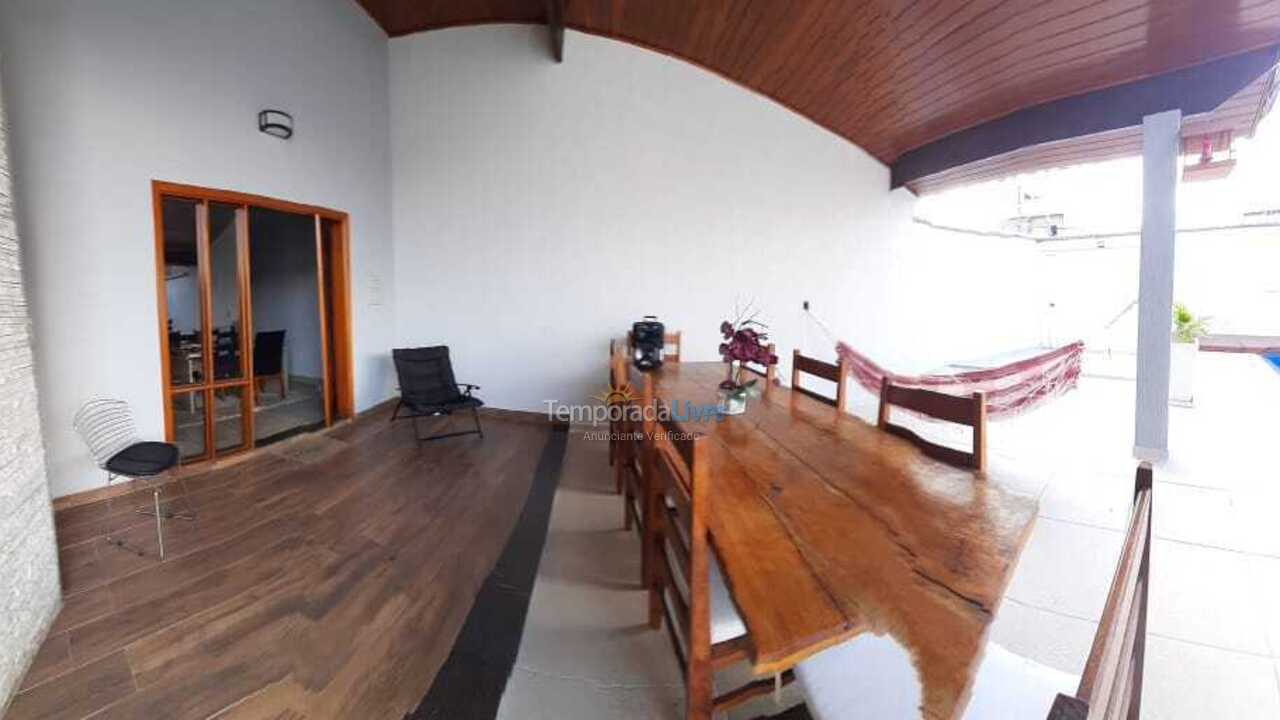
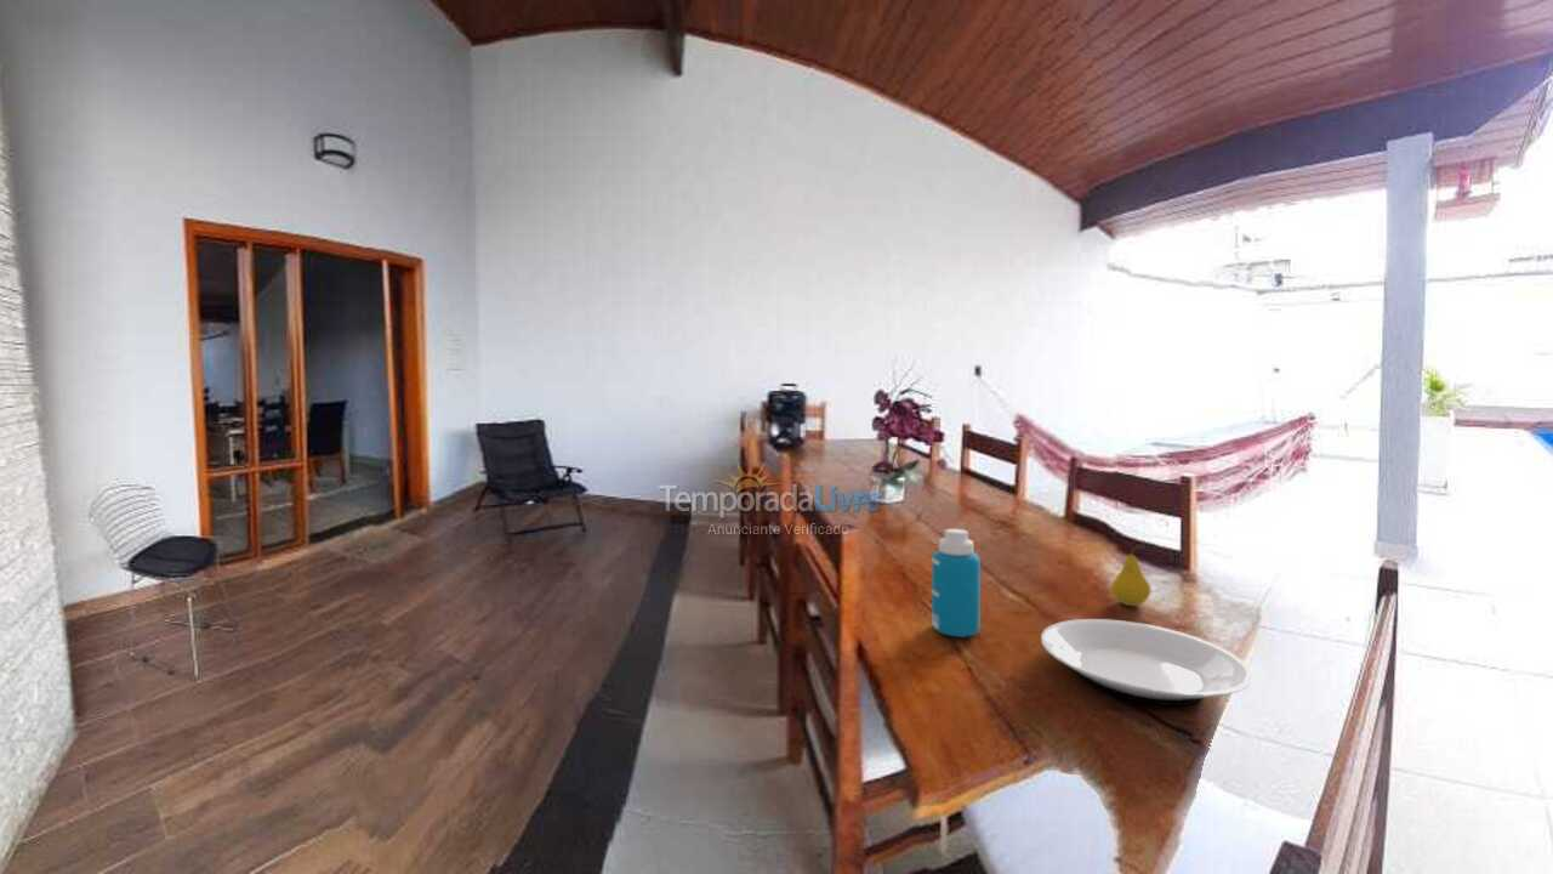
+ bottle [931,528,982,639]
+ fruit [1109,545,1153,607]
+ plate [1040,618,1253,706]
